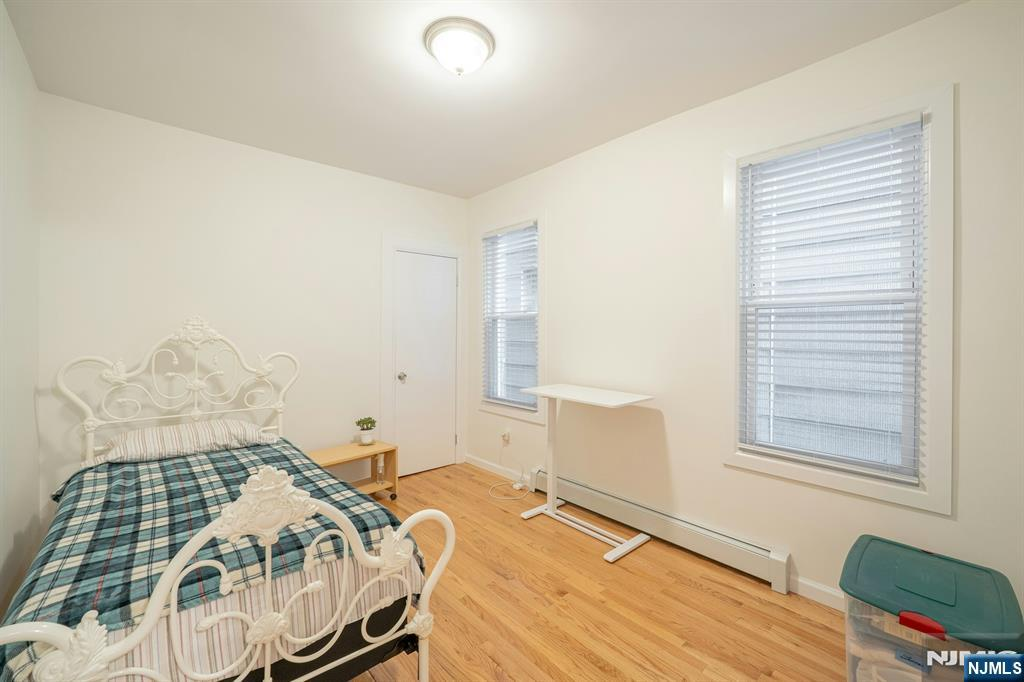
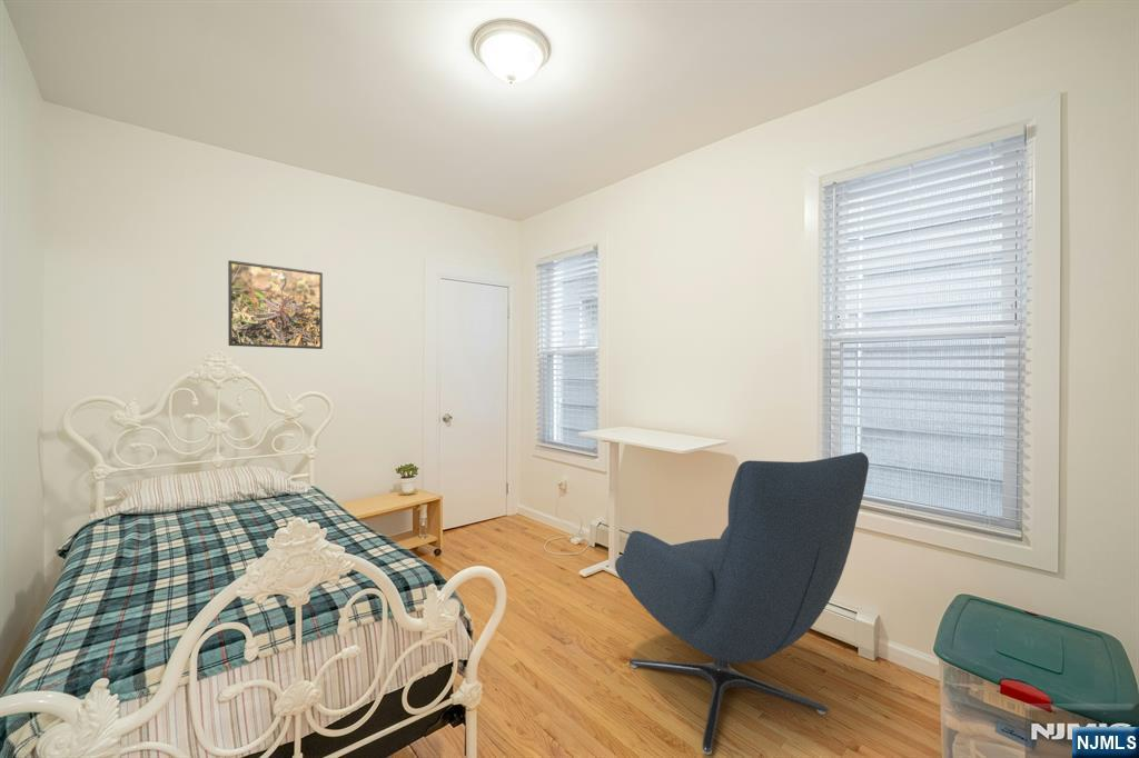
+ chair [614,451,870,756]
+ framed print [227,259,324,350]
